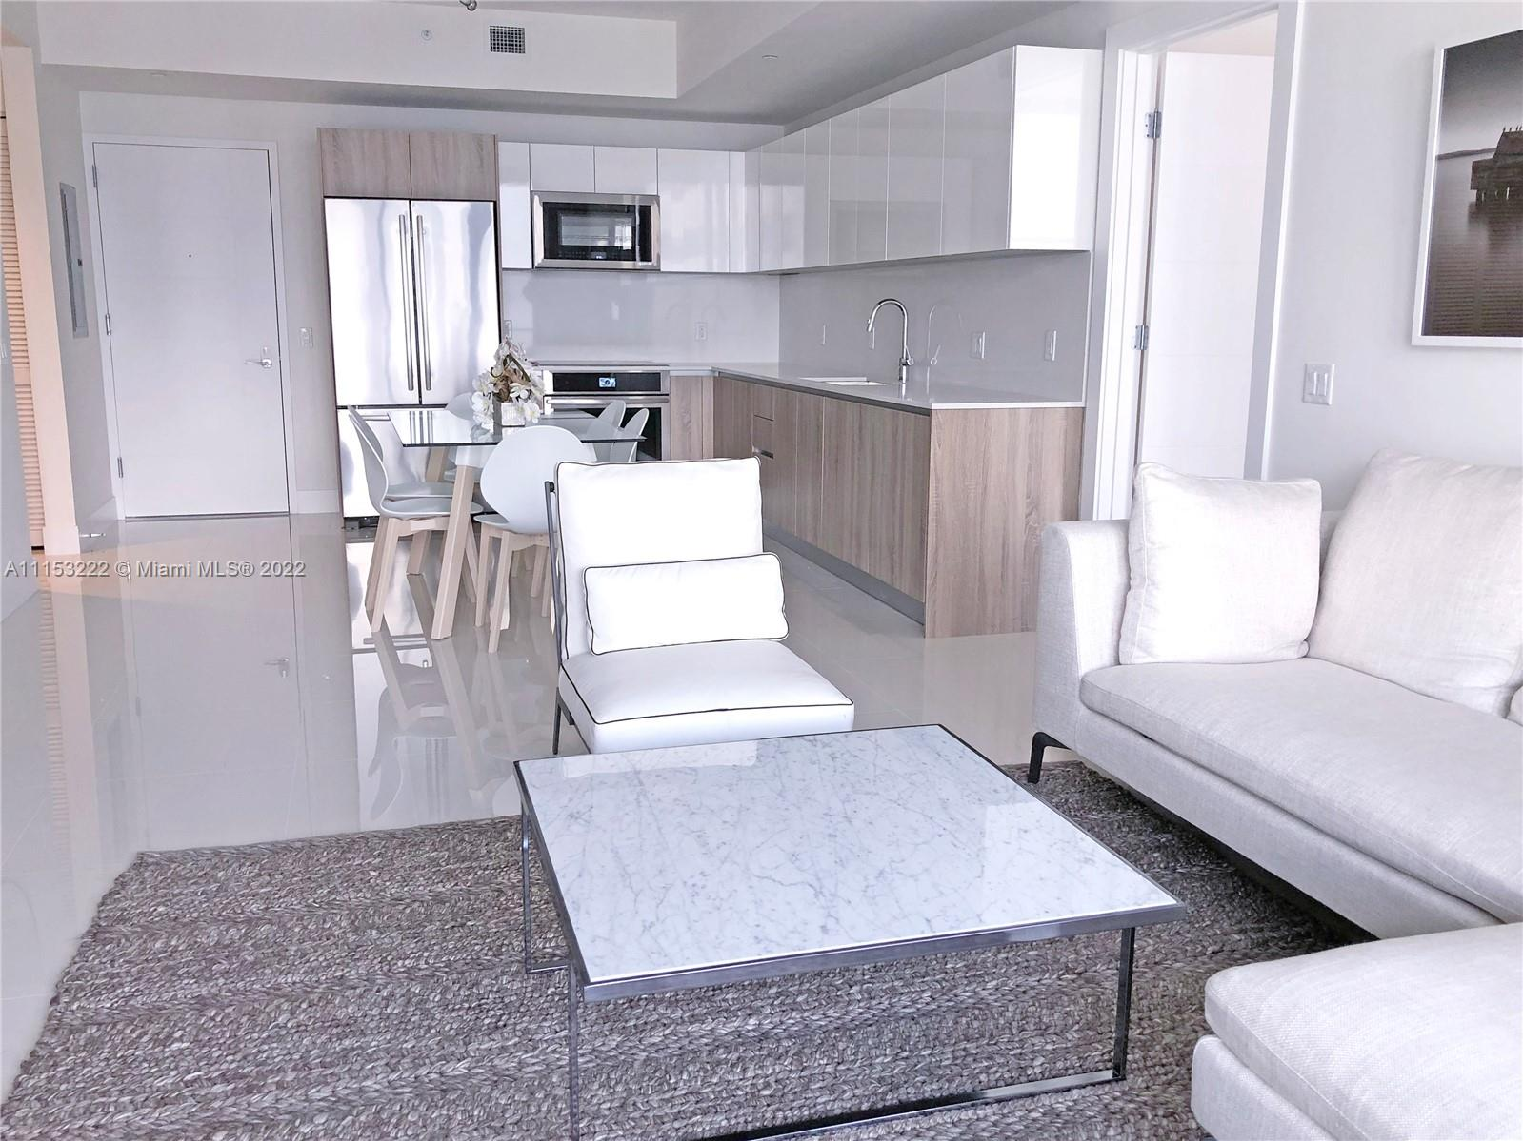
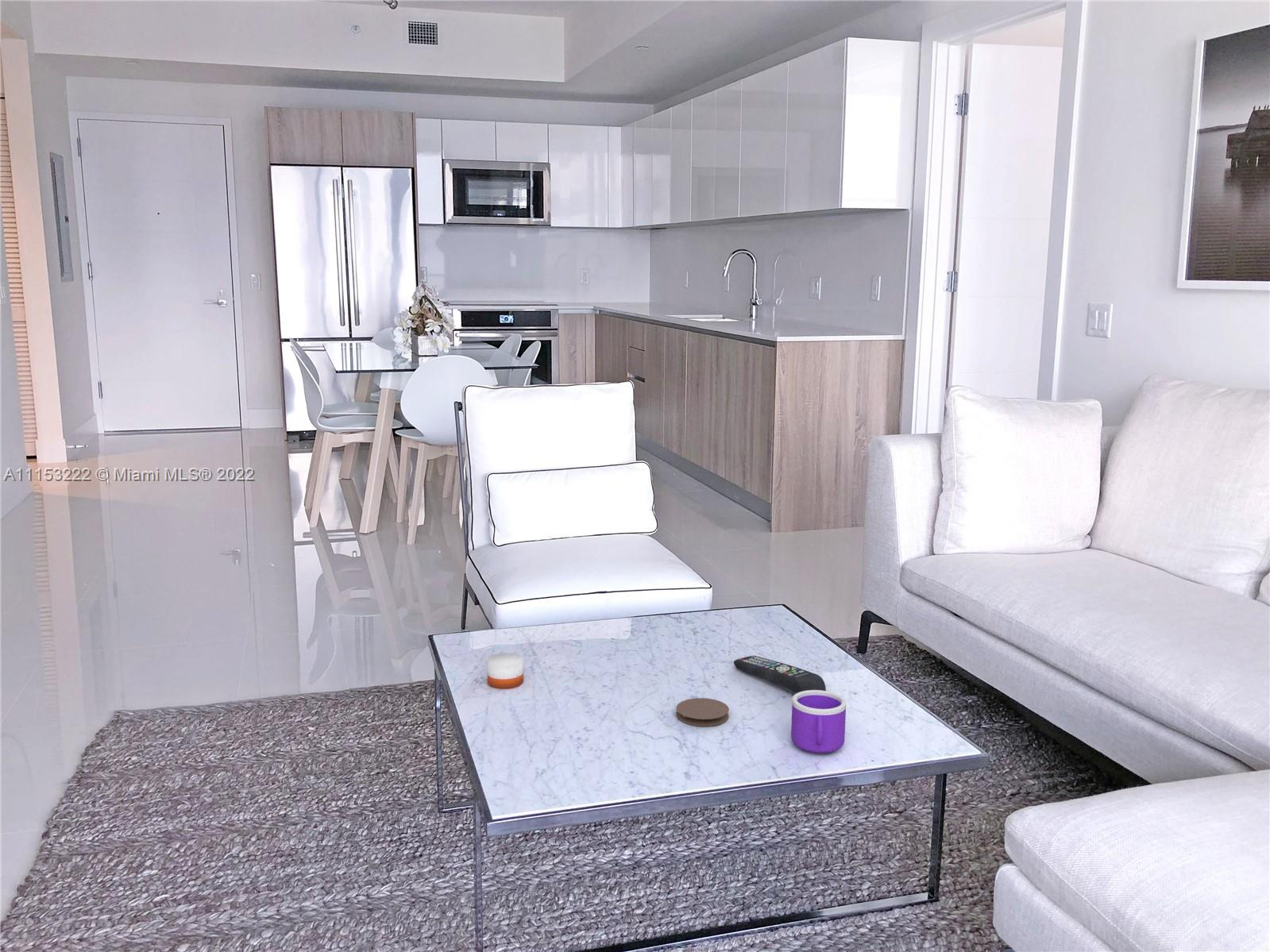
+ coaster [676,697,730,727]
+ remote control [733,655,827,694]
+ candle [486,652,524,689]
+ mug [790,690,847,754]
